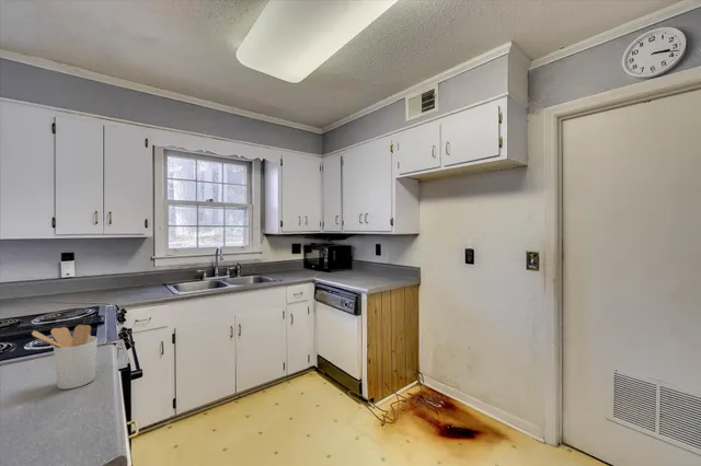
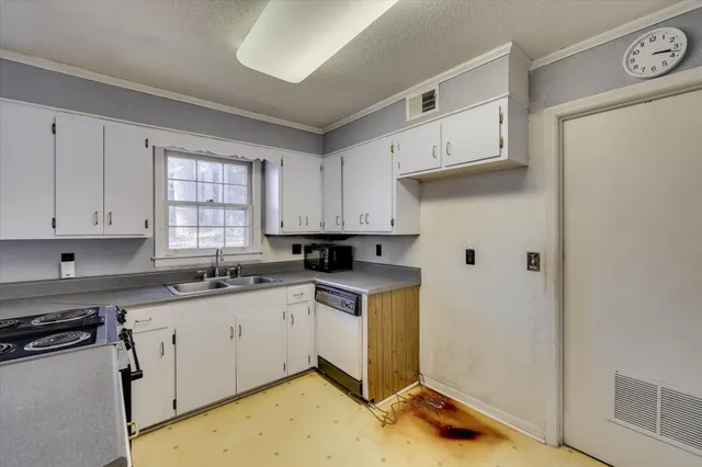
- utensil holder [31,324,99,391]
